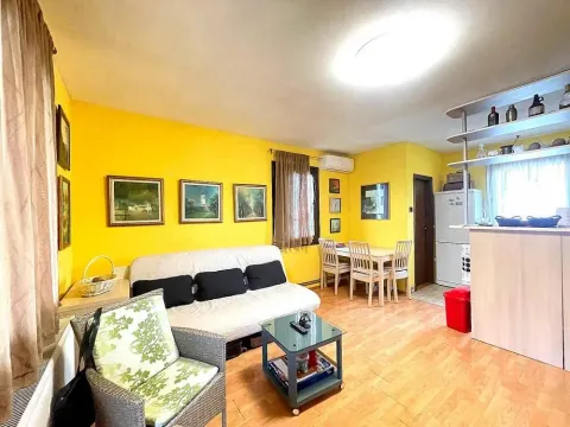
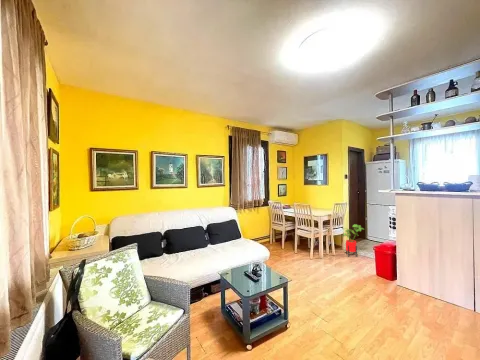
+ house plant [341,223,364,258]
